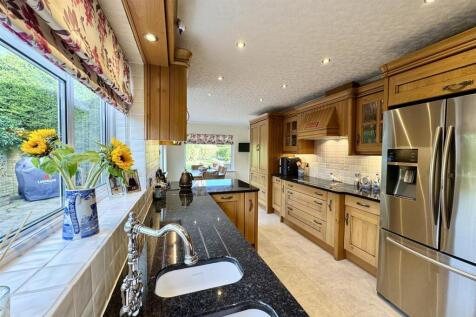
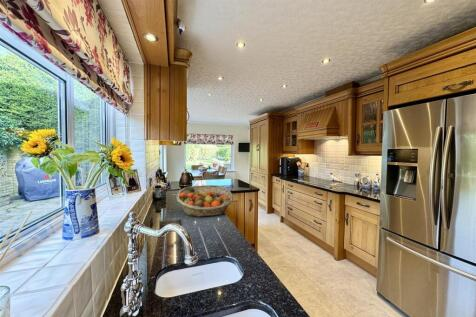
+ fruit basket [176,184,235,218]
